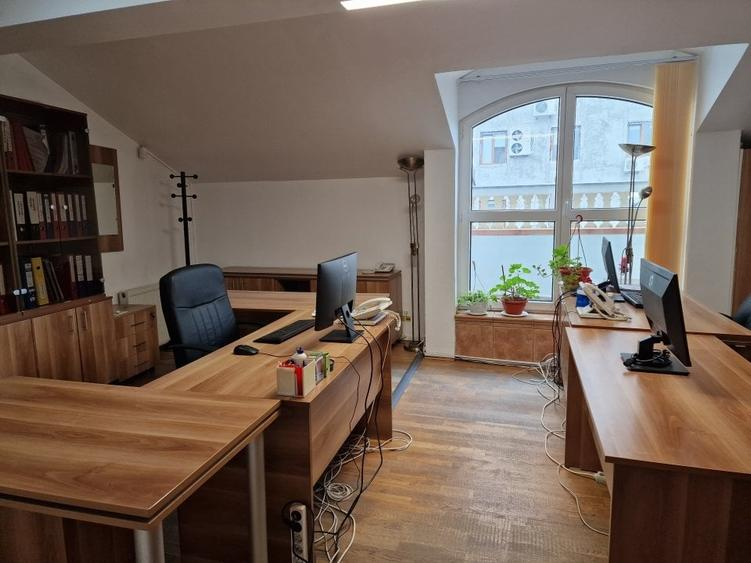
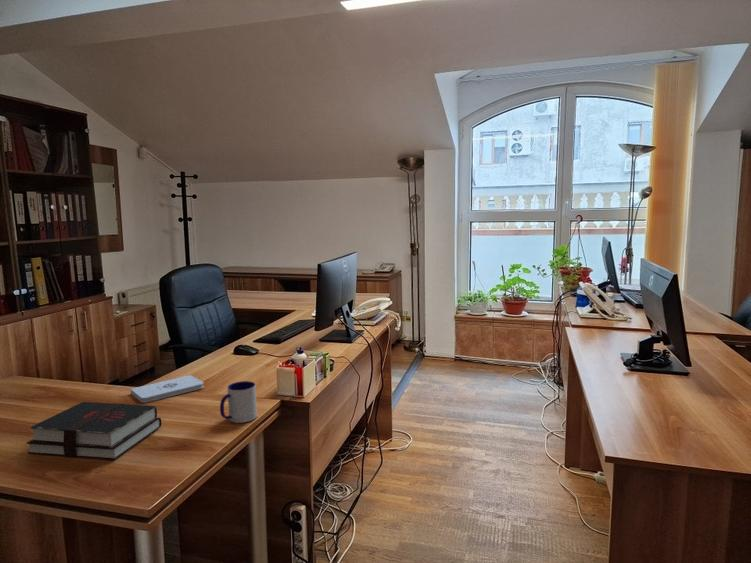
+ mug [219,380,258,424]
+ hardback book [25,401,162,461]
+ notepad [130,374,205,404]
